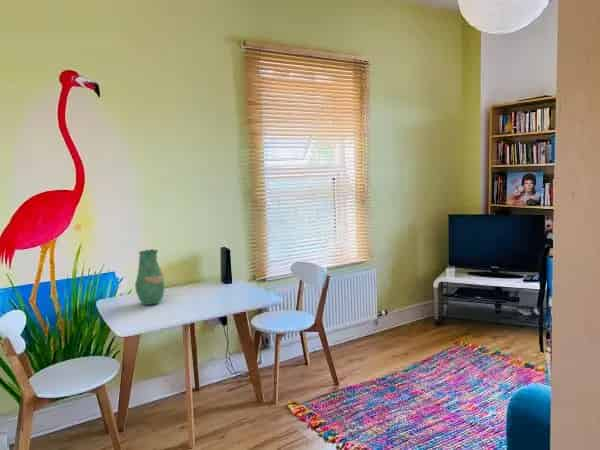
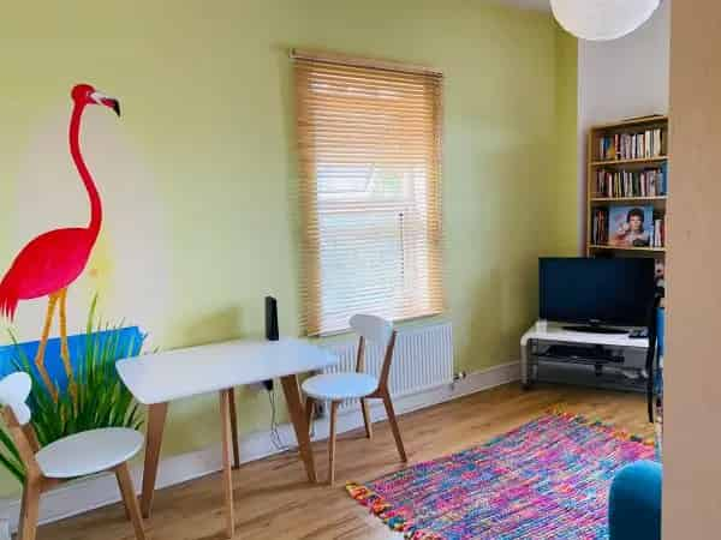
- vase [134,248,165,306]
